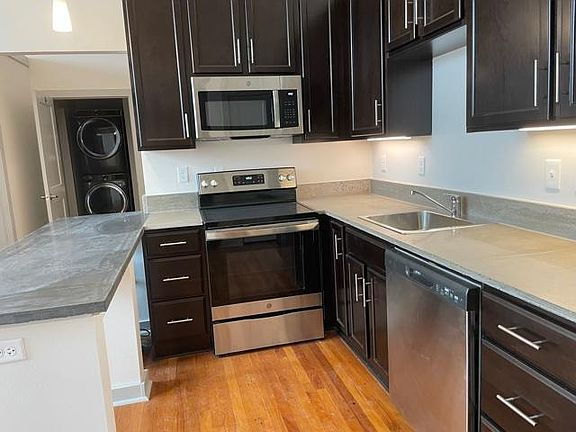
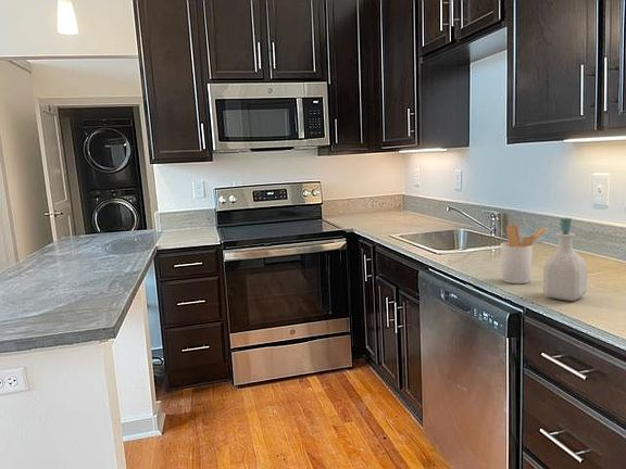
+ utensil holder [499,223,548,284]
+ soap bottle [542,217,588,302]
